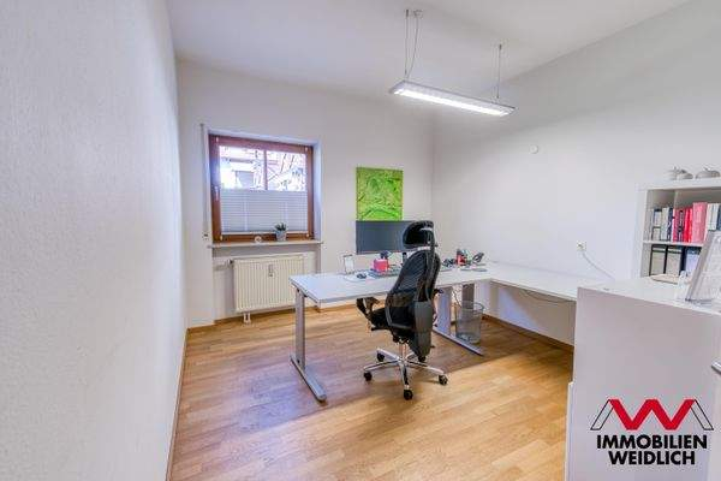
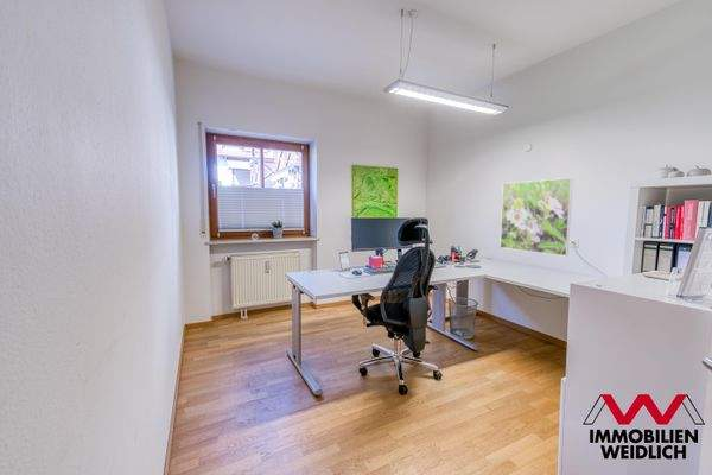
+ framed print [498,177,574,258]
